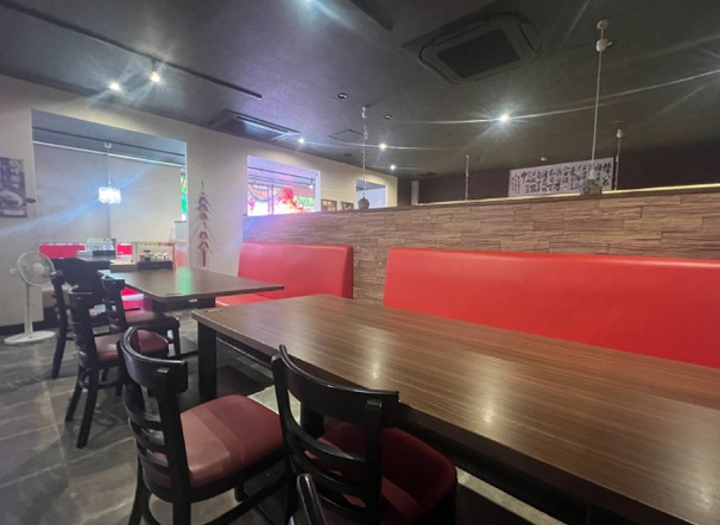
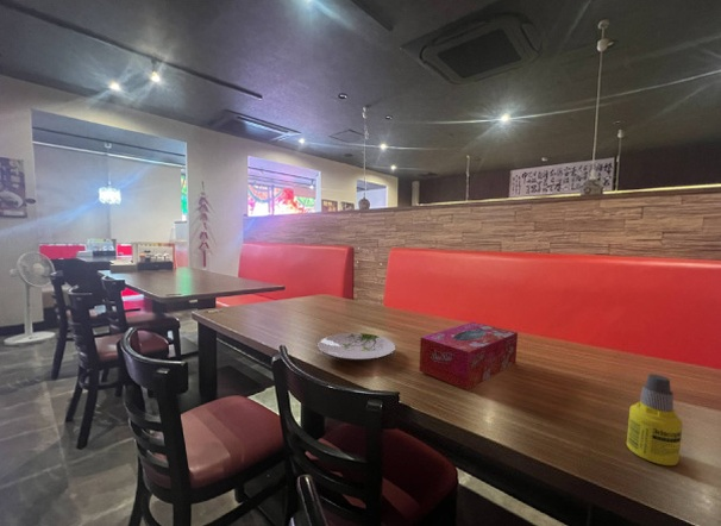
+ bottle [626,372,684,466]
+ tissue box [418,321,519,392]
+ plate [316,332,396,362]
